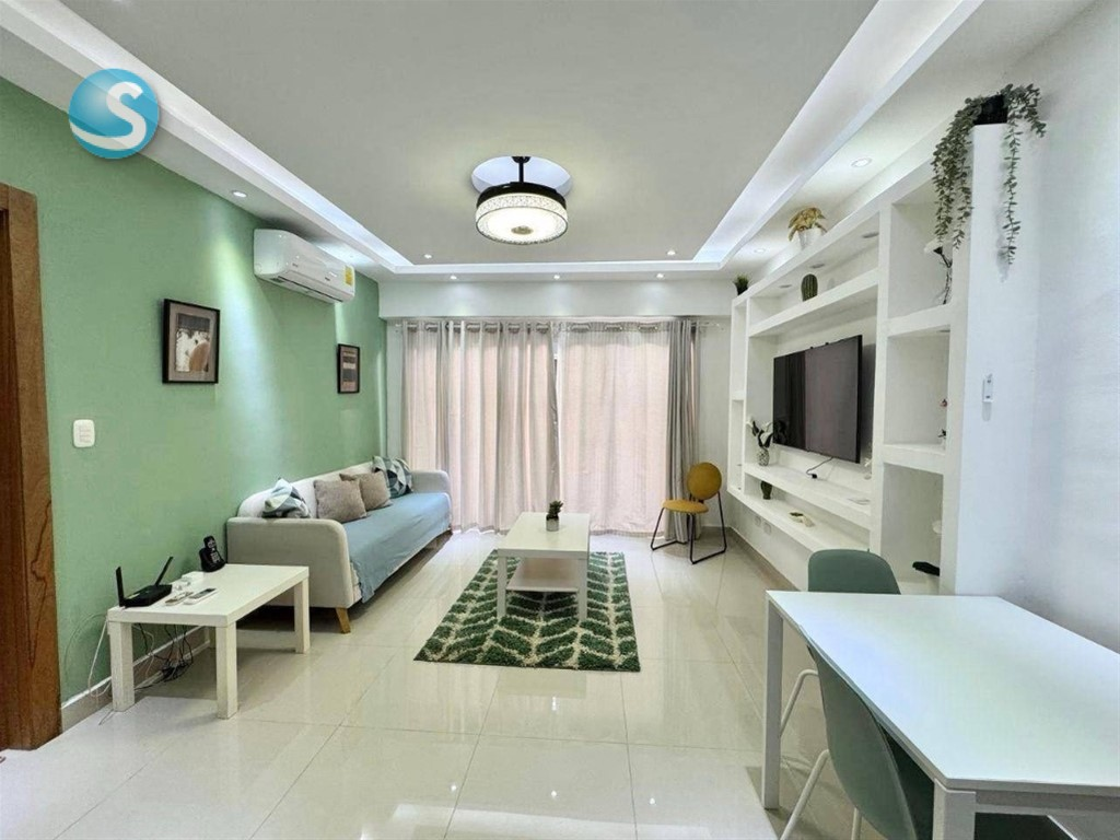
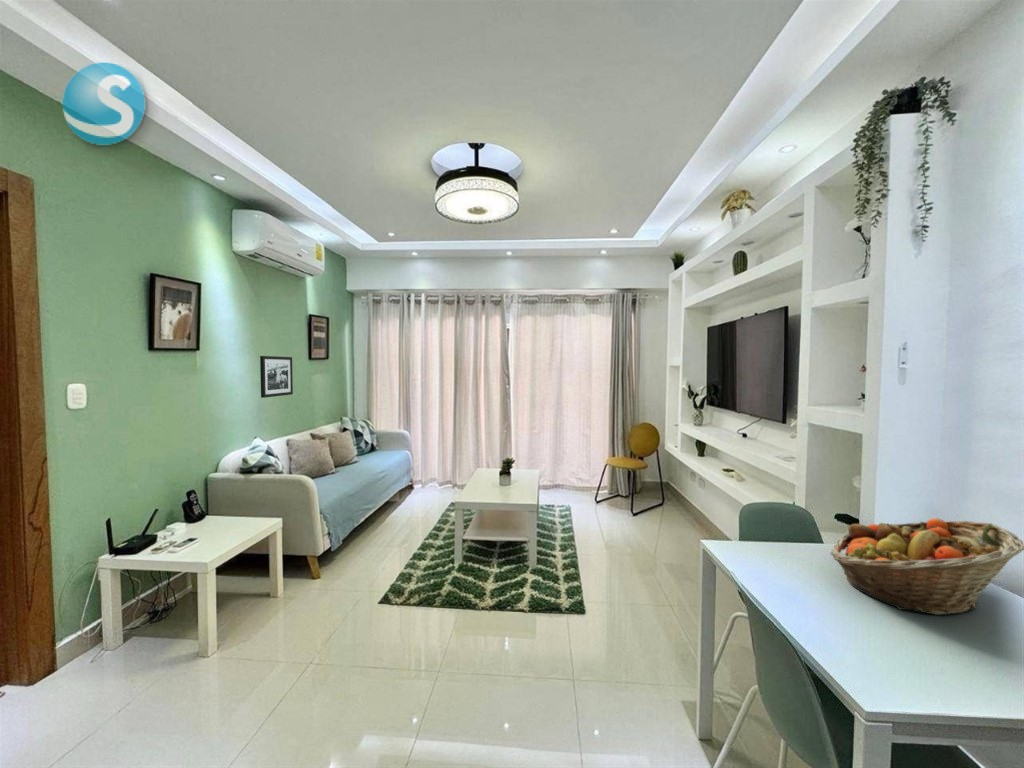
+ fruit basket [829,517,1024,616]
+ picture frame [259,355,294,399]
